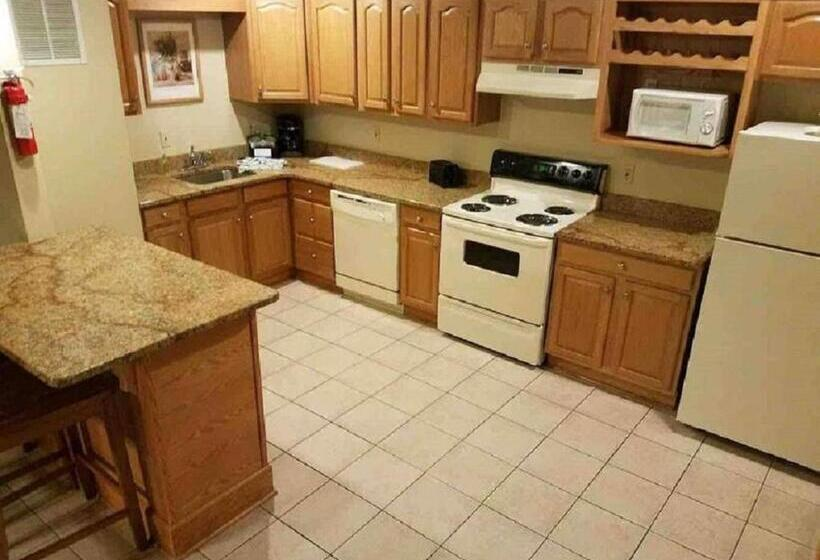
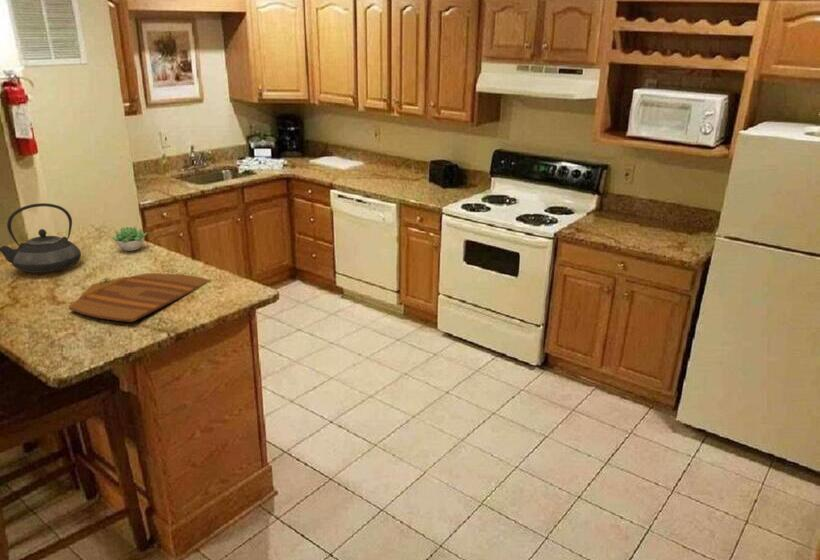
+ teapot [0,202,82,274]
+ succulent plant [110,225,148,252]
+ cutting board [68,272,212,323]
